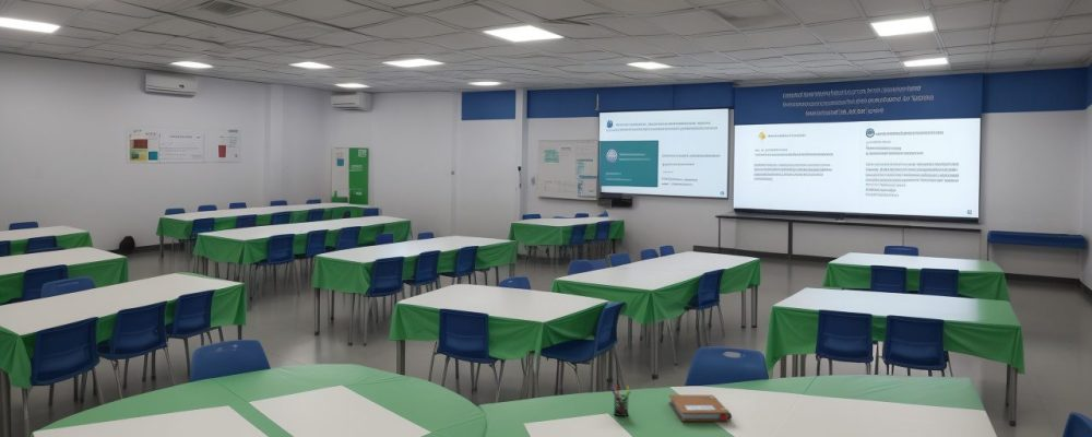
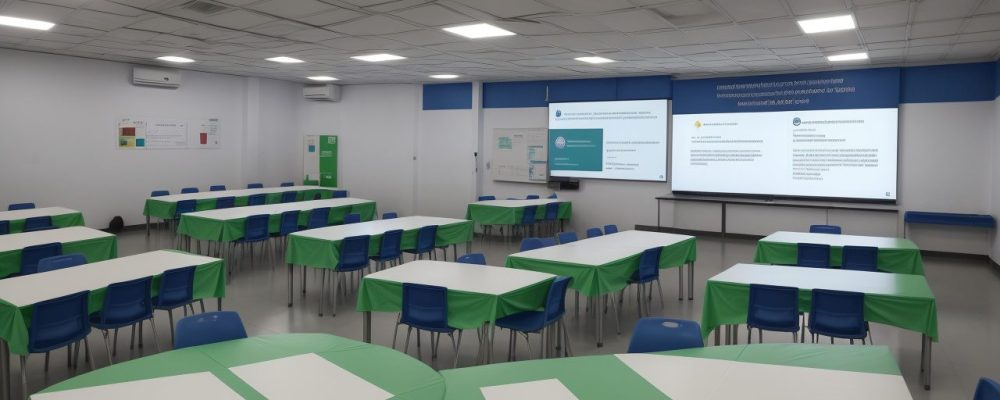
- pen holder [609,385,632,417]
- notebook [667,393,733,422]
